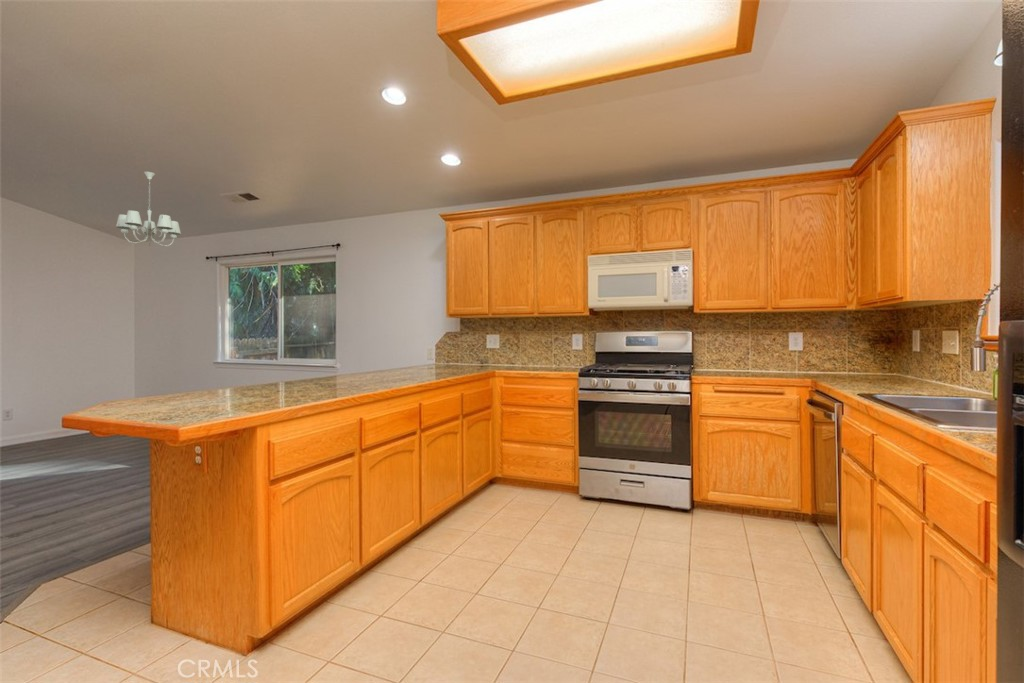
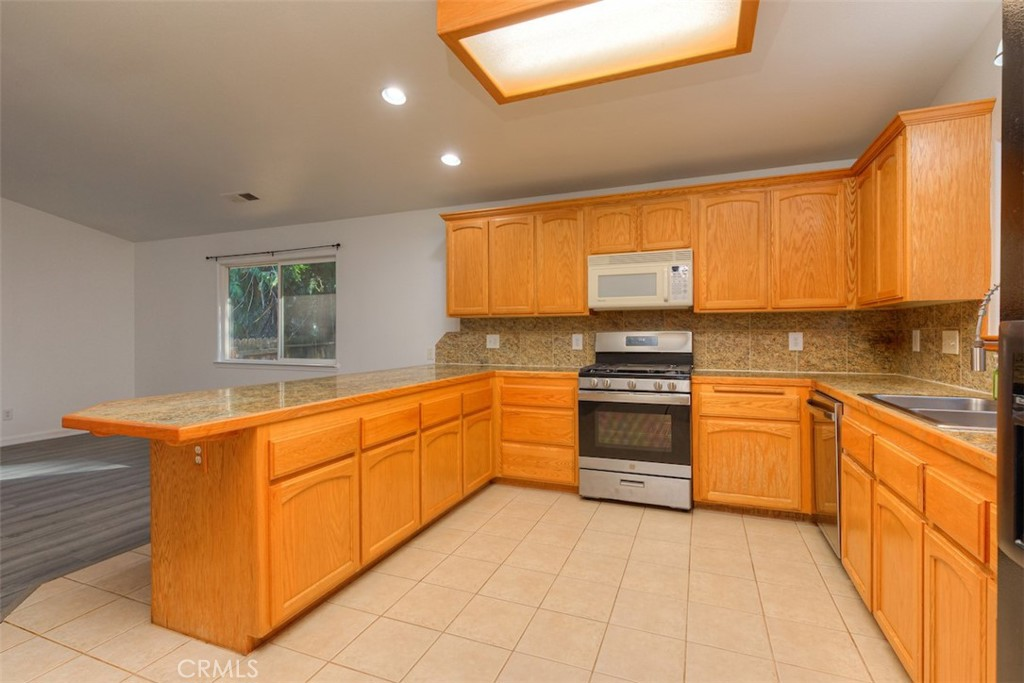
- chandelier [115,170,182,247]
